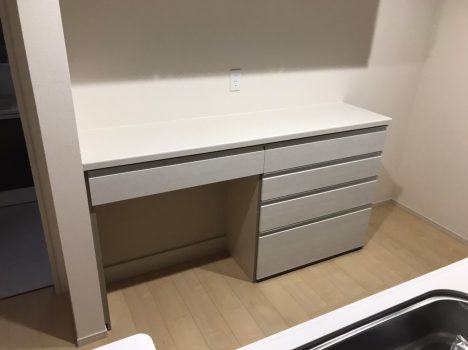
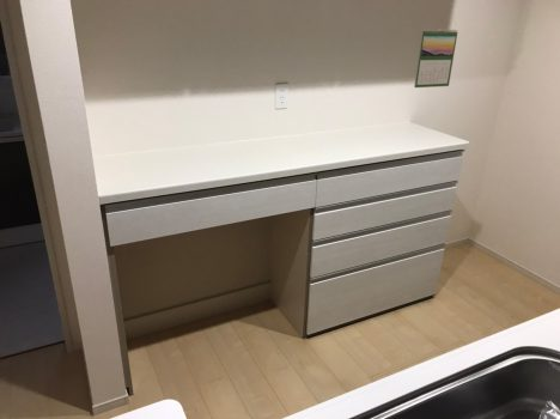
+ calendar [413,28,459,89]
